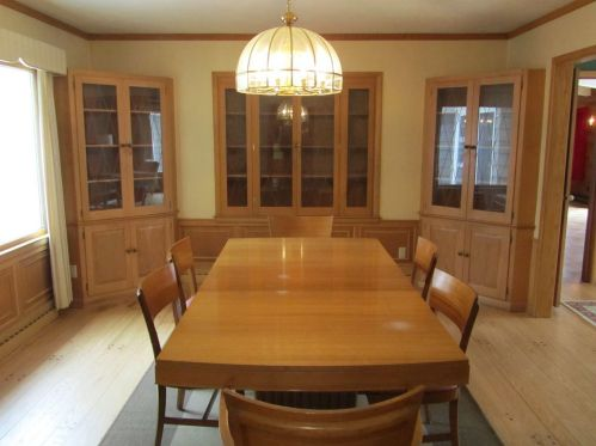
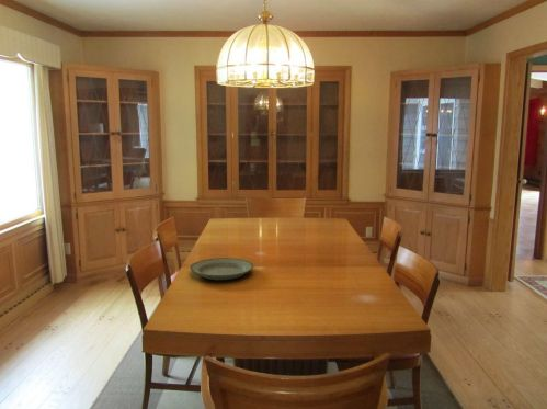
+ plate [189,257,254,281]
